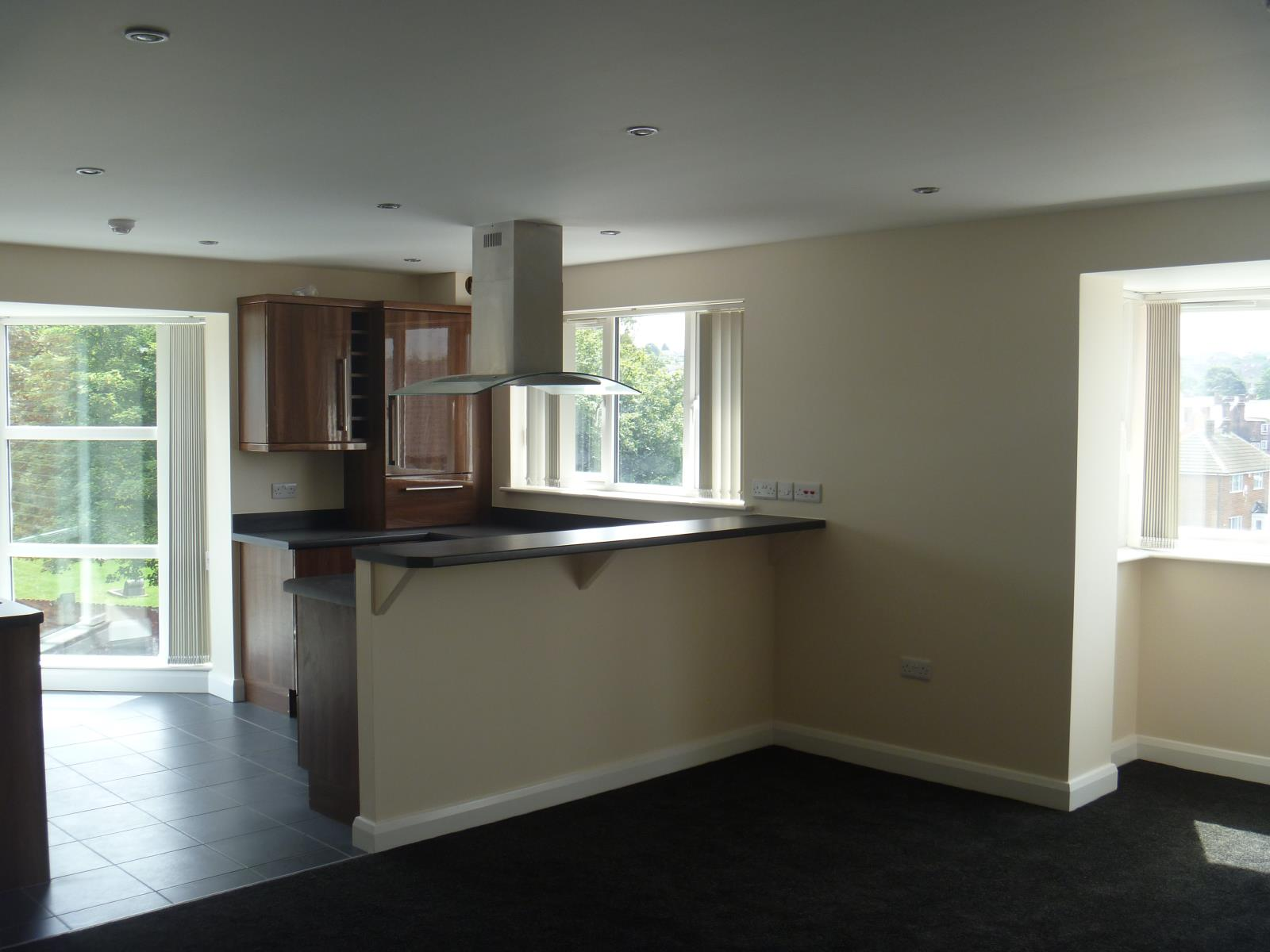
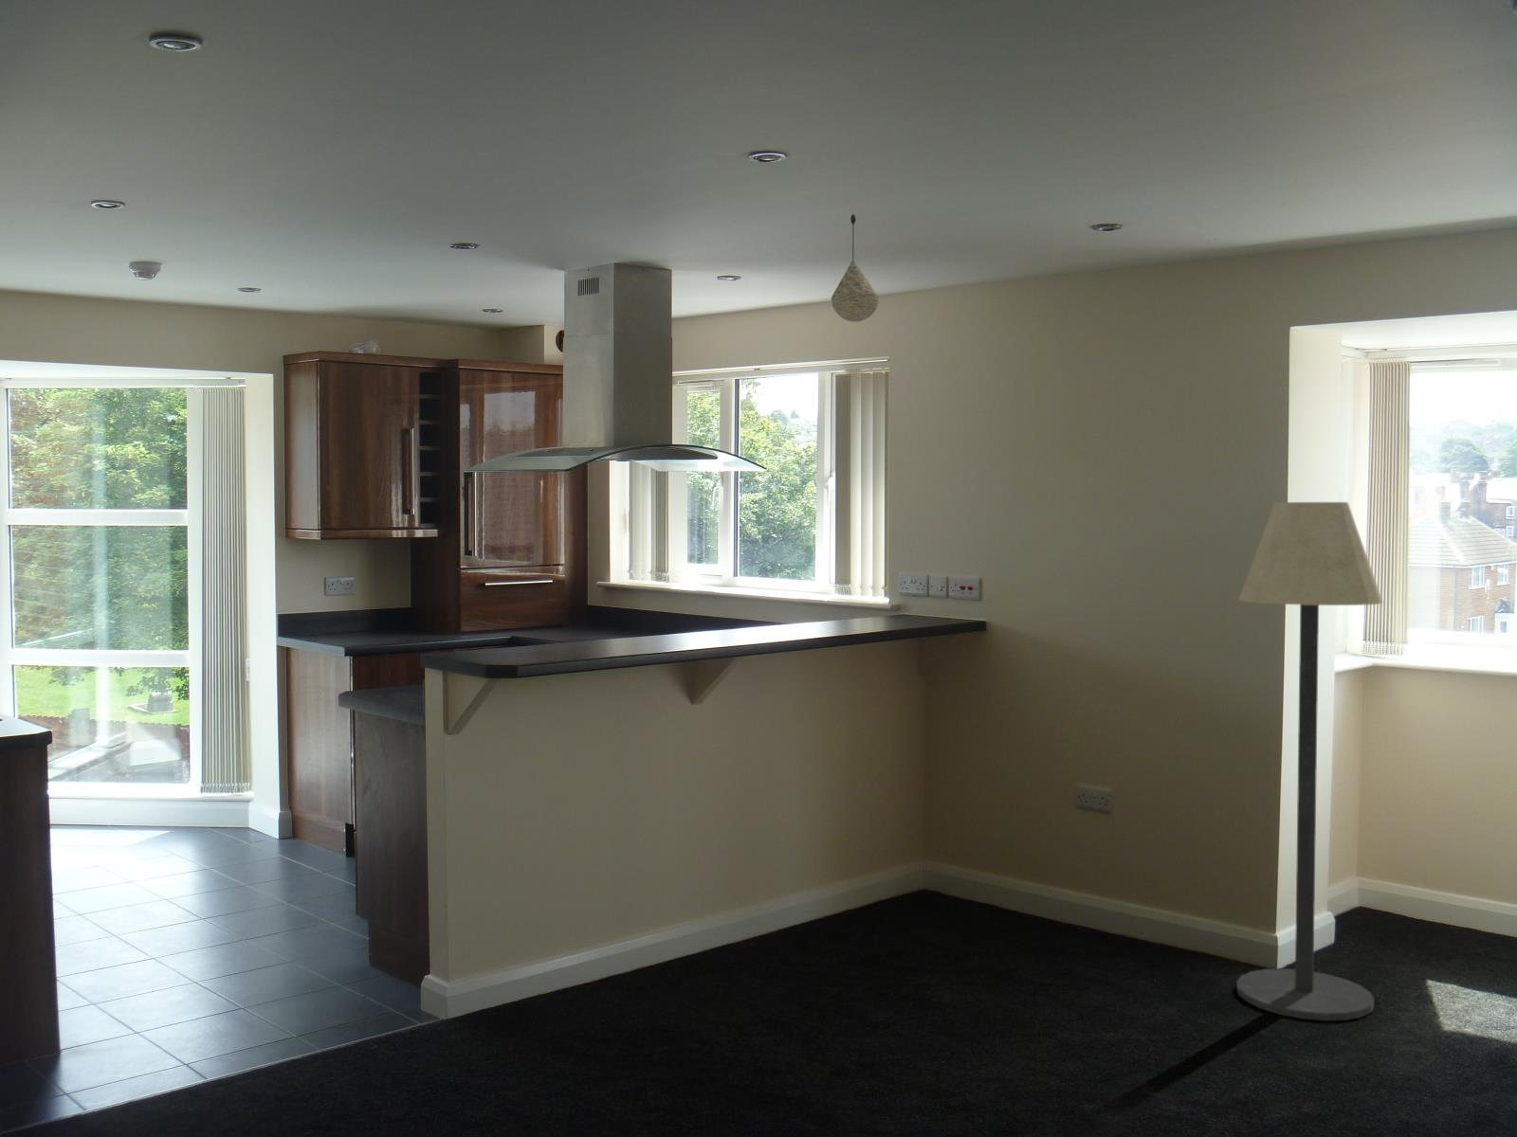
+ floor lamp [1235,502,1384,1021]
+ pendant light [830,213,880,324]
